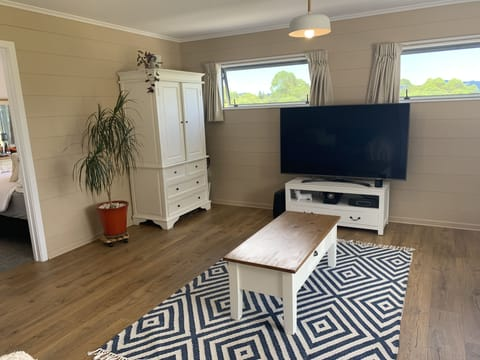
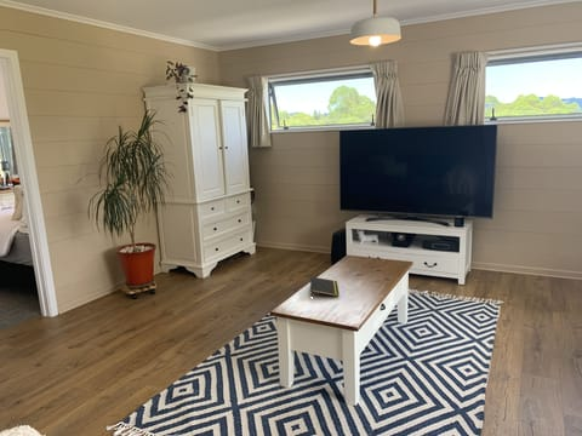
+ notepad [309,276,341,298]
